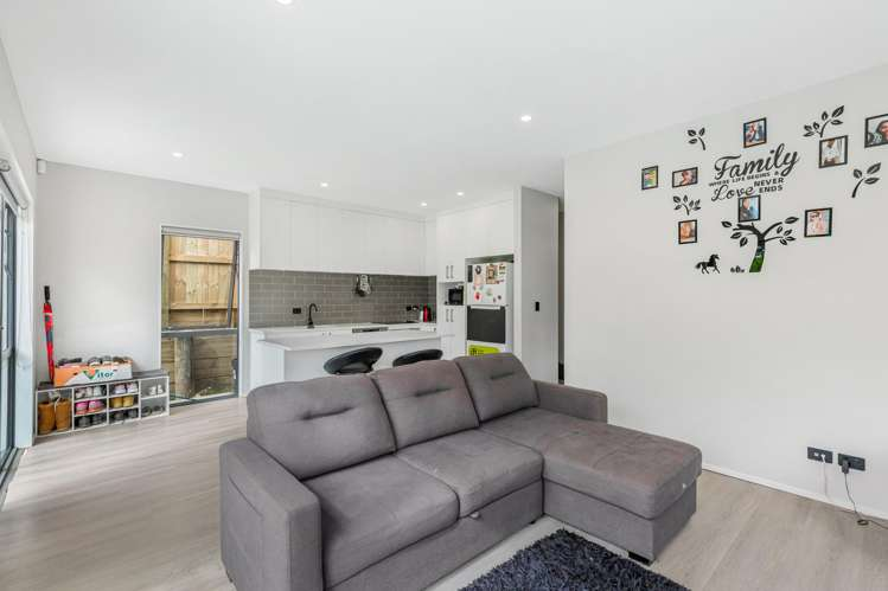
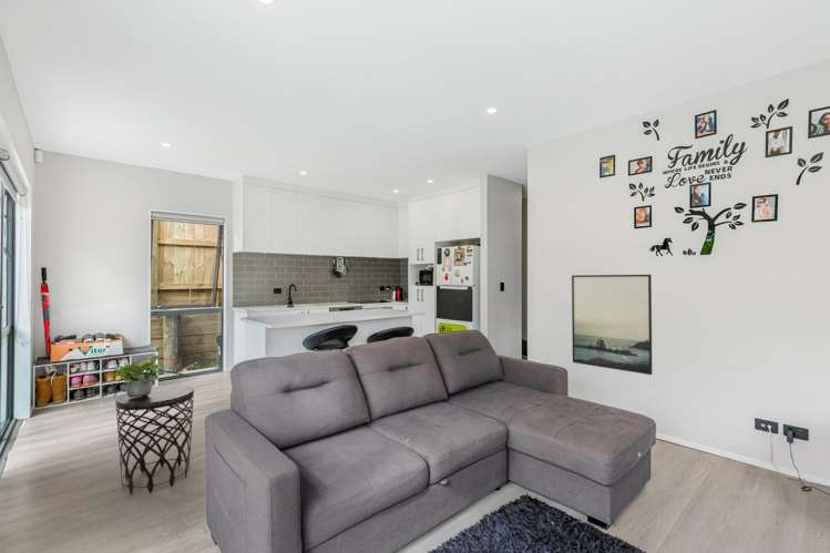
+ potted plant [109,354,165,397]
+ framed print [571,274,654,376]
+ side table [114,383,195,495]
